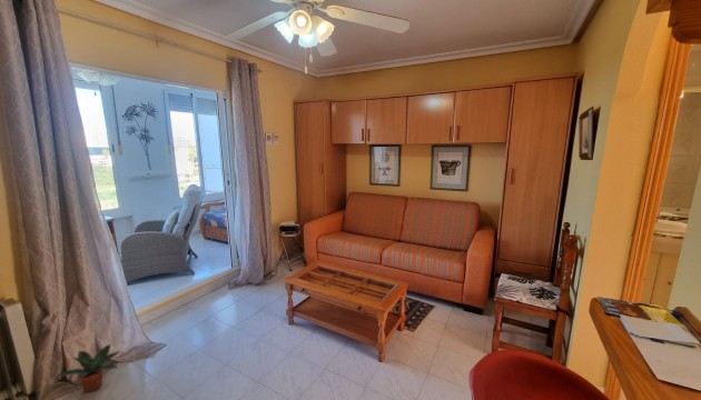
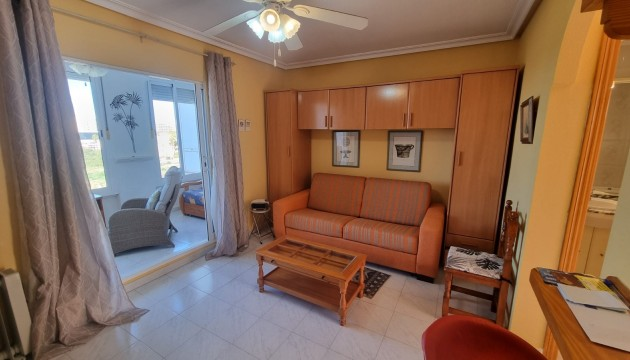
- potted plant [53,343,122,393]
